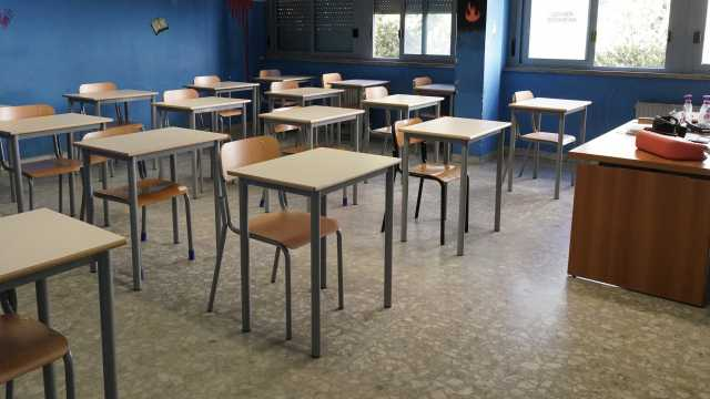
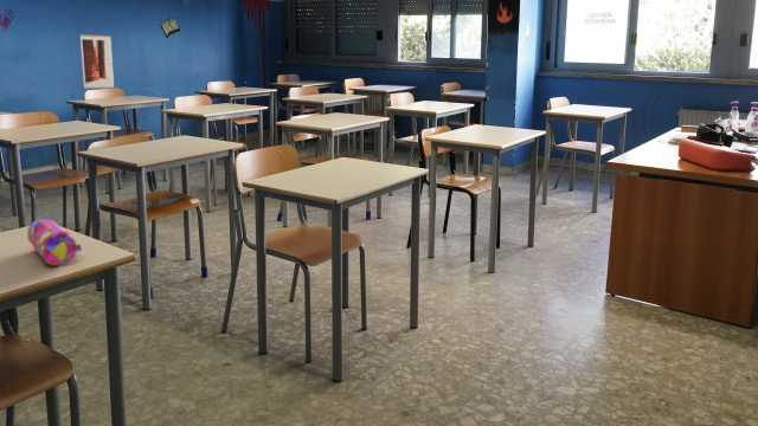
+ pencil case [26,218,83,266]
+ wall art [78,33,115,90]
